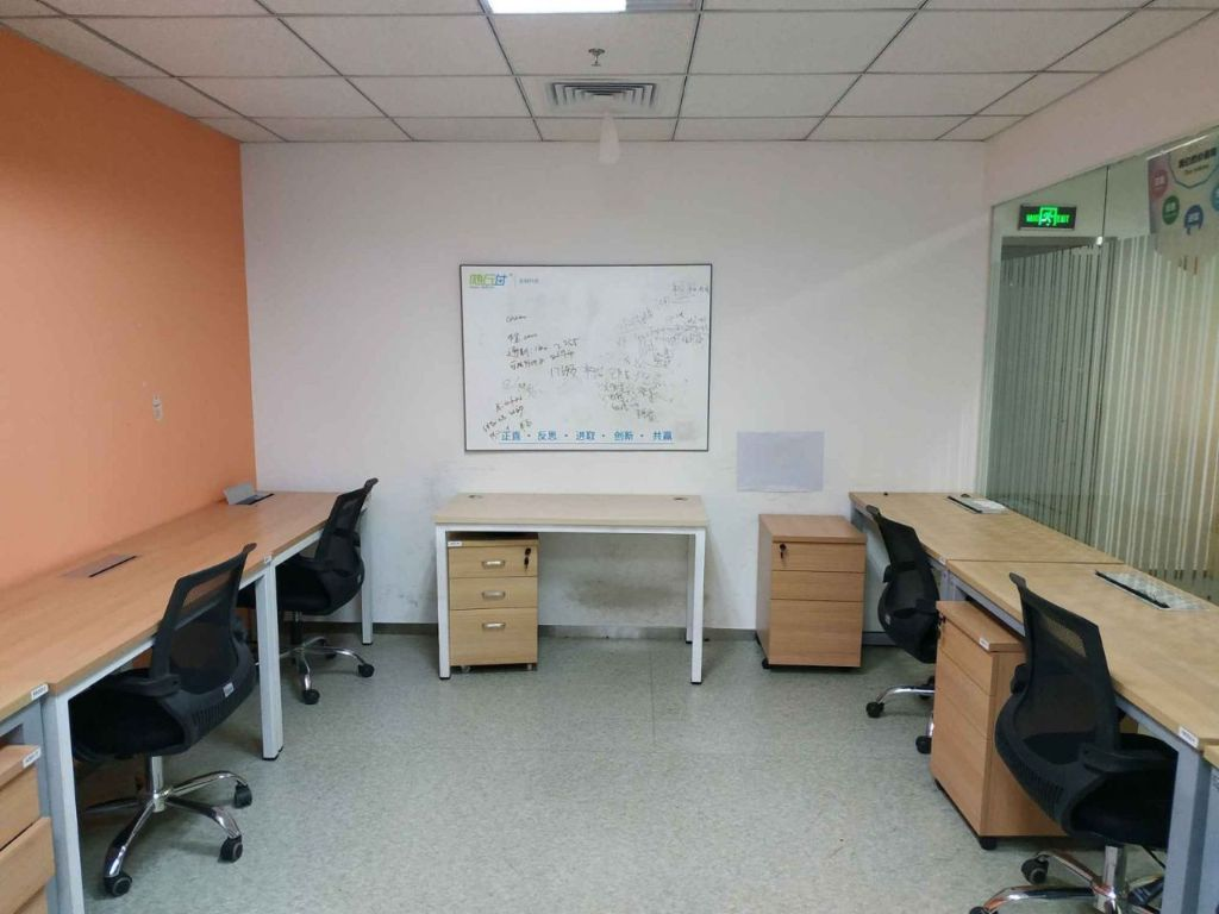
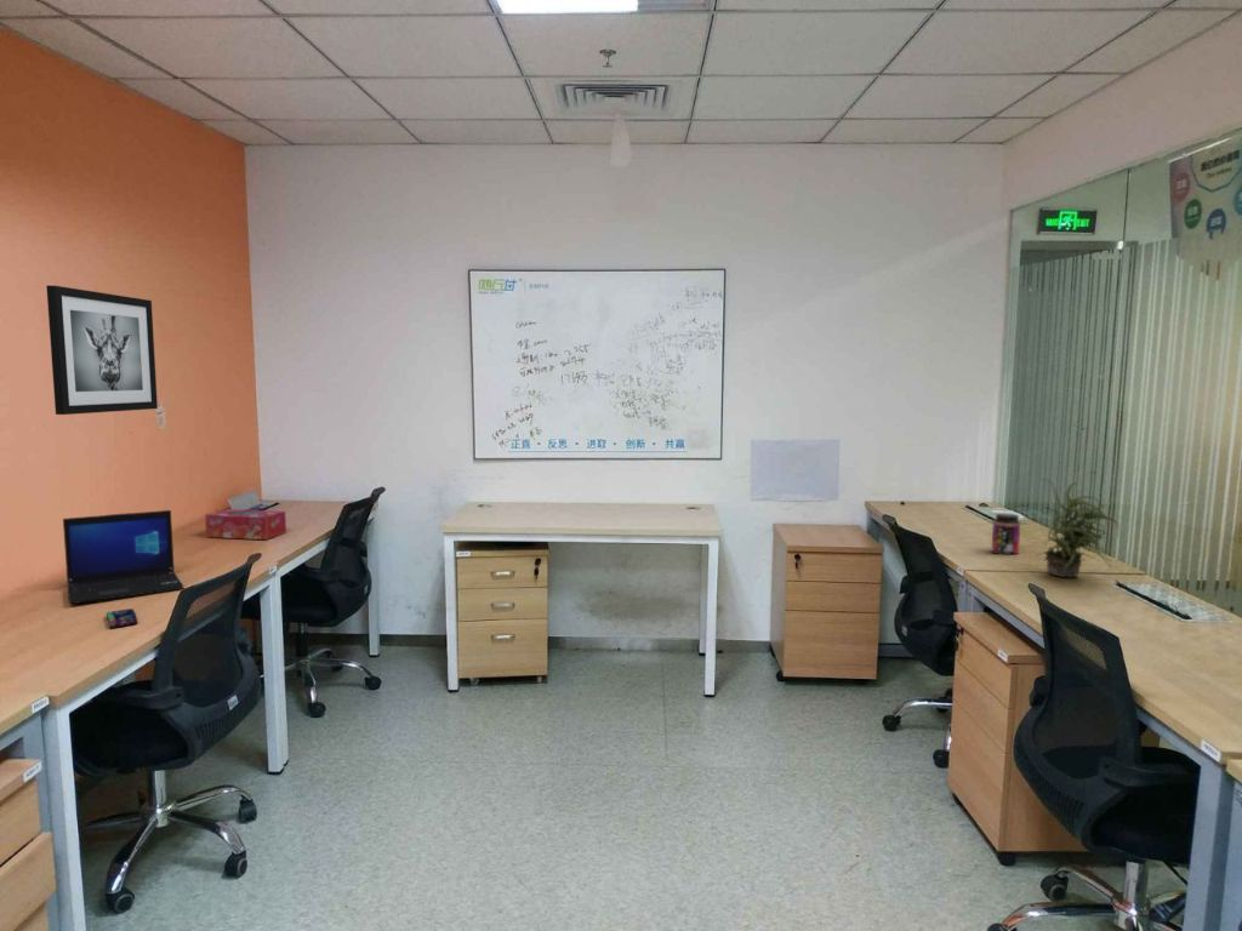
+ wall art [45,285,159,416]
+ tissue box [204,508,287,541]
+ laptop [62,509,184,605]
+ potted plant [1035,478,1121,578]
+ jar [991,512,1021,555]
+ smartphone [106,607,138,629]
